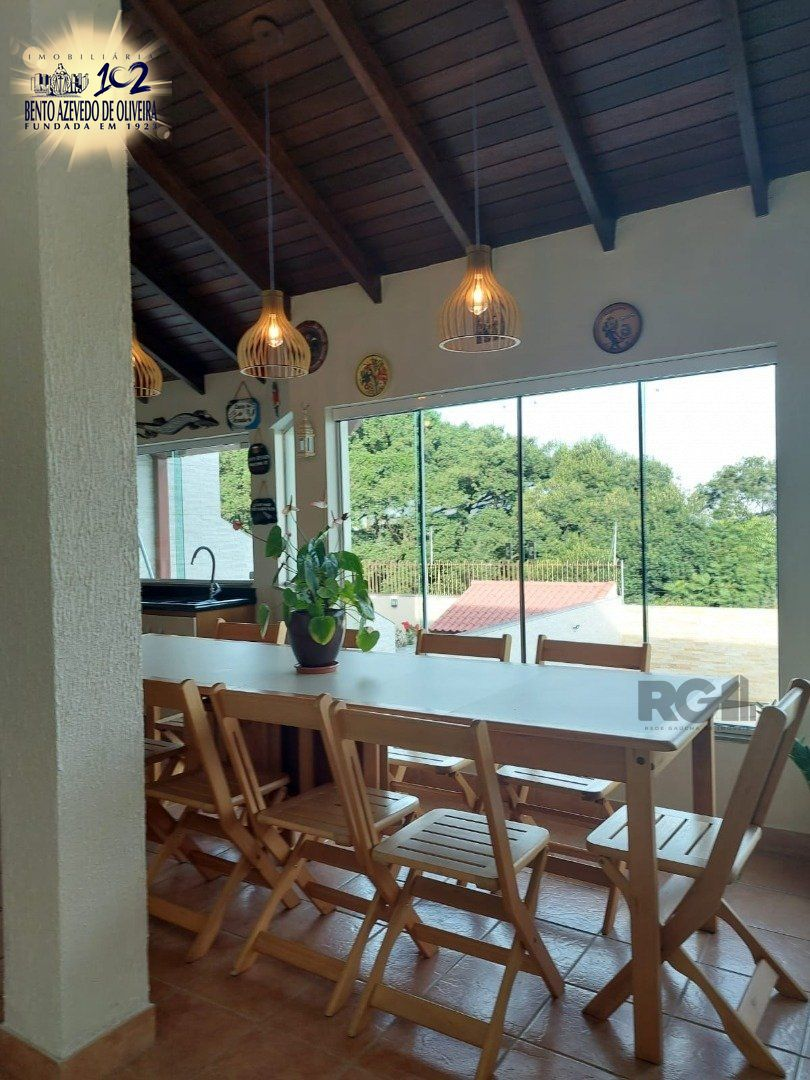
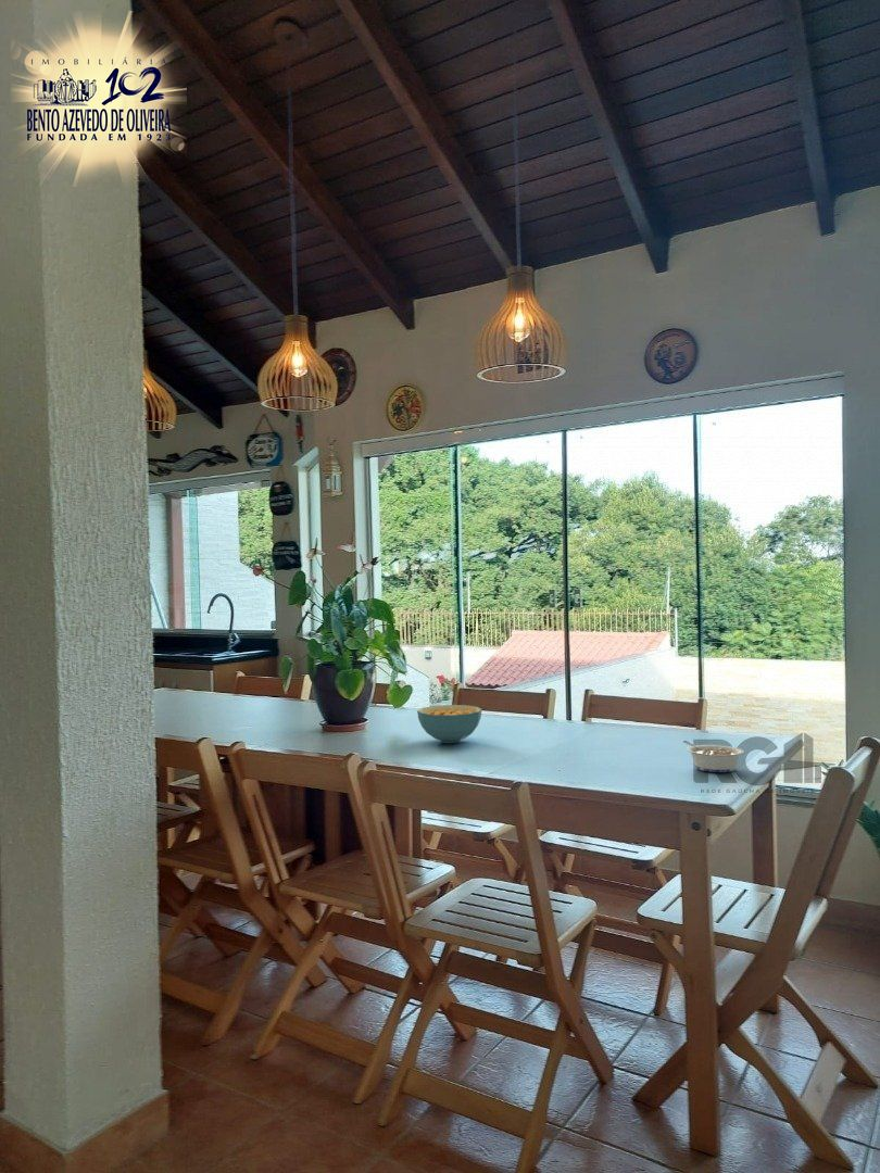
+ legume [682,740,745,773]
+ cereal bowl [416,704,482,744]
